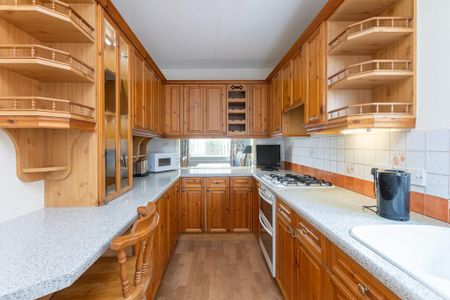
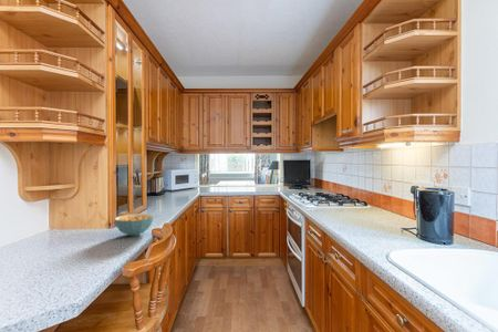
+ cereal bowl [114,212,155,237]
